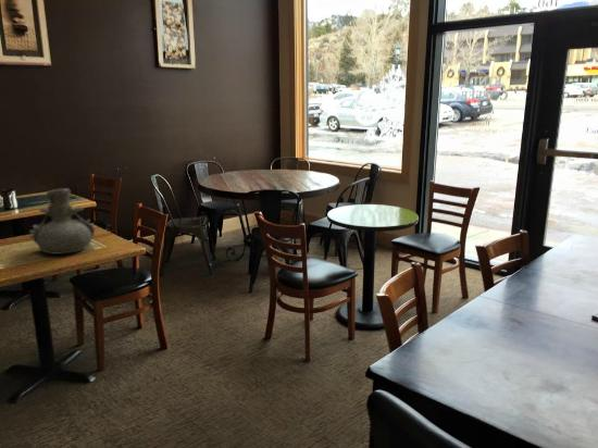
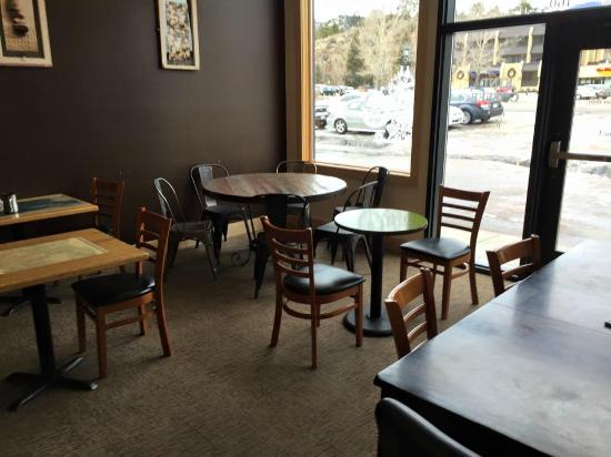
- vase [28,187,98,256]
